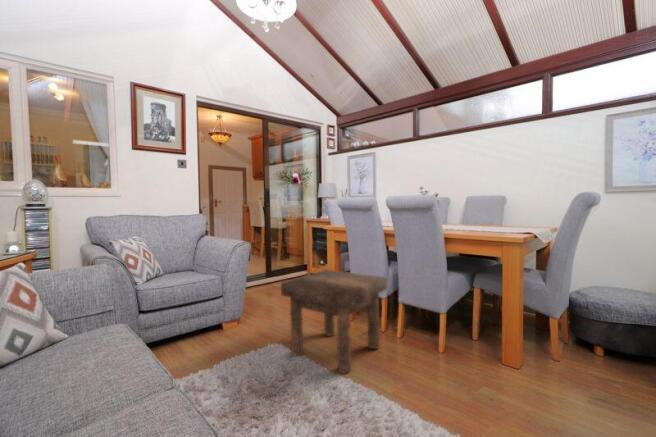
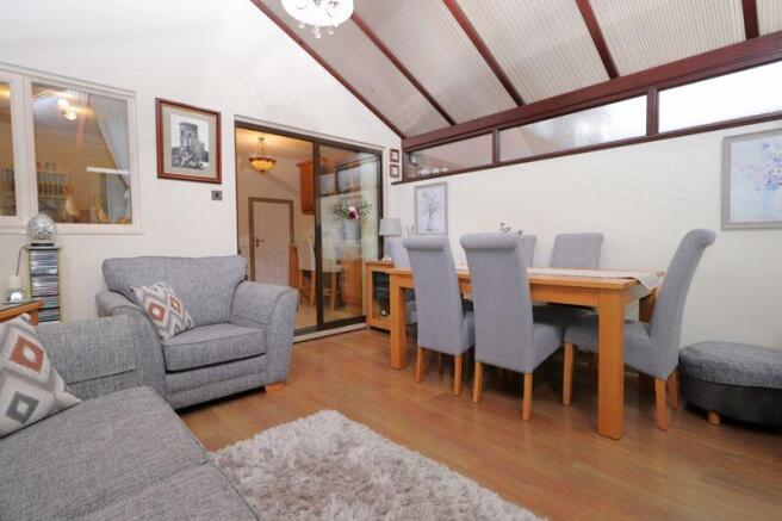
- stool [280,269,388,374]
